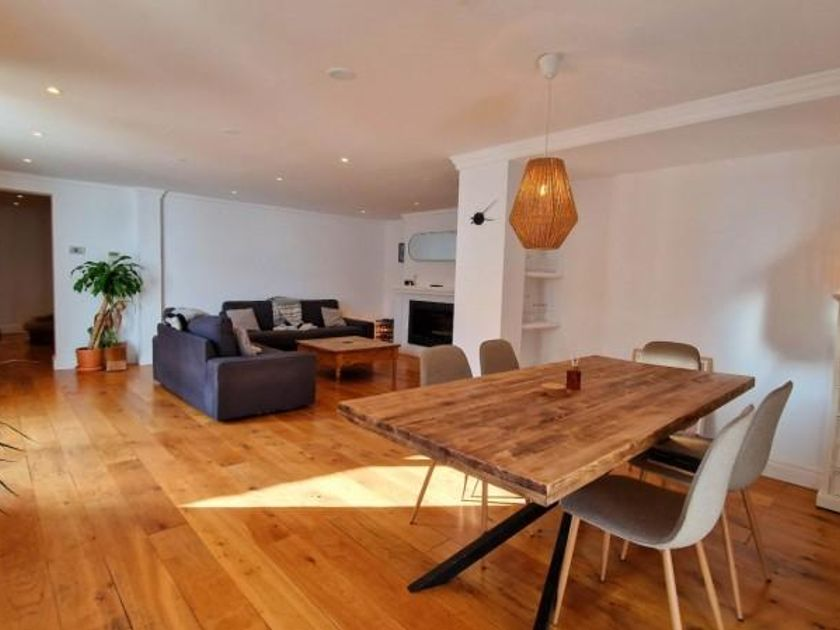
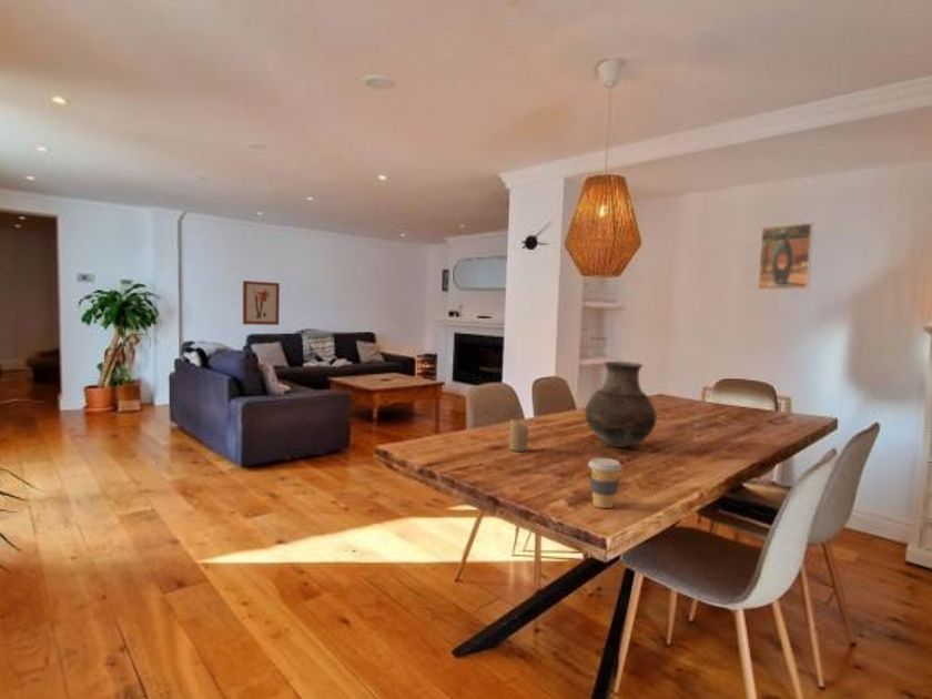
+ wall art [242,280,281,326]
+ candle [508,418,529,453]
+ vase [584,361,658,448]
+ coffee cup [587,457,624,509]
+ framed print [757,222,814,291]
